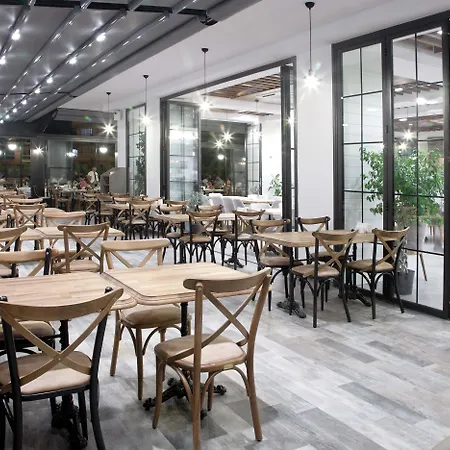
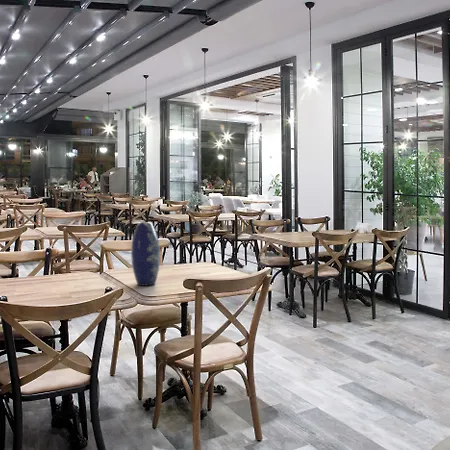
+ vase [130,221,161,287]
